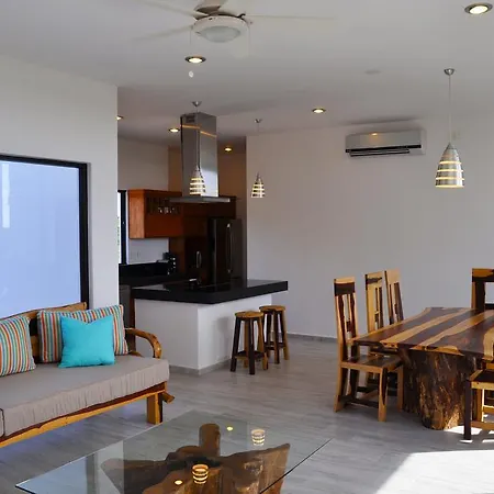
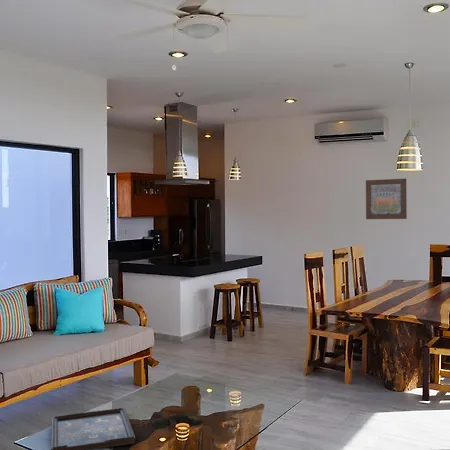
+ decorative tray [50,407,136,450]
+ wall art [365,177,408,220]
